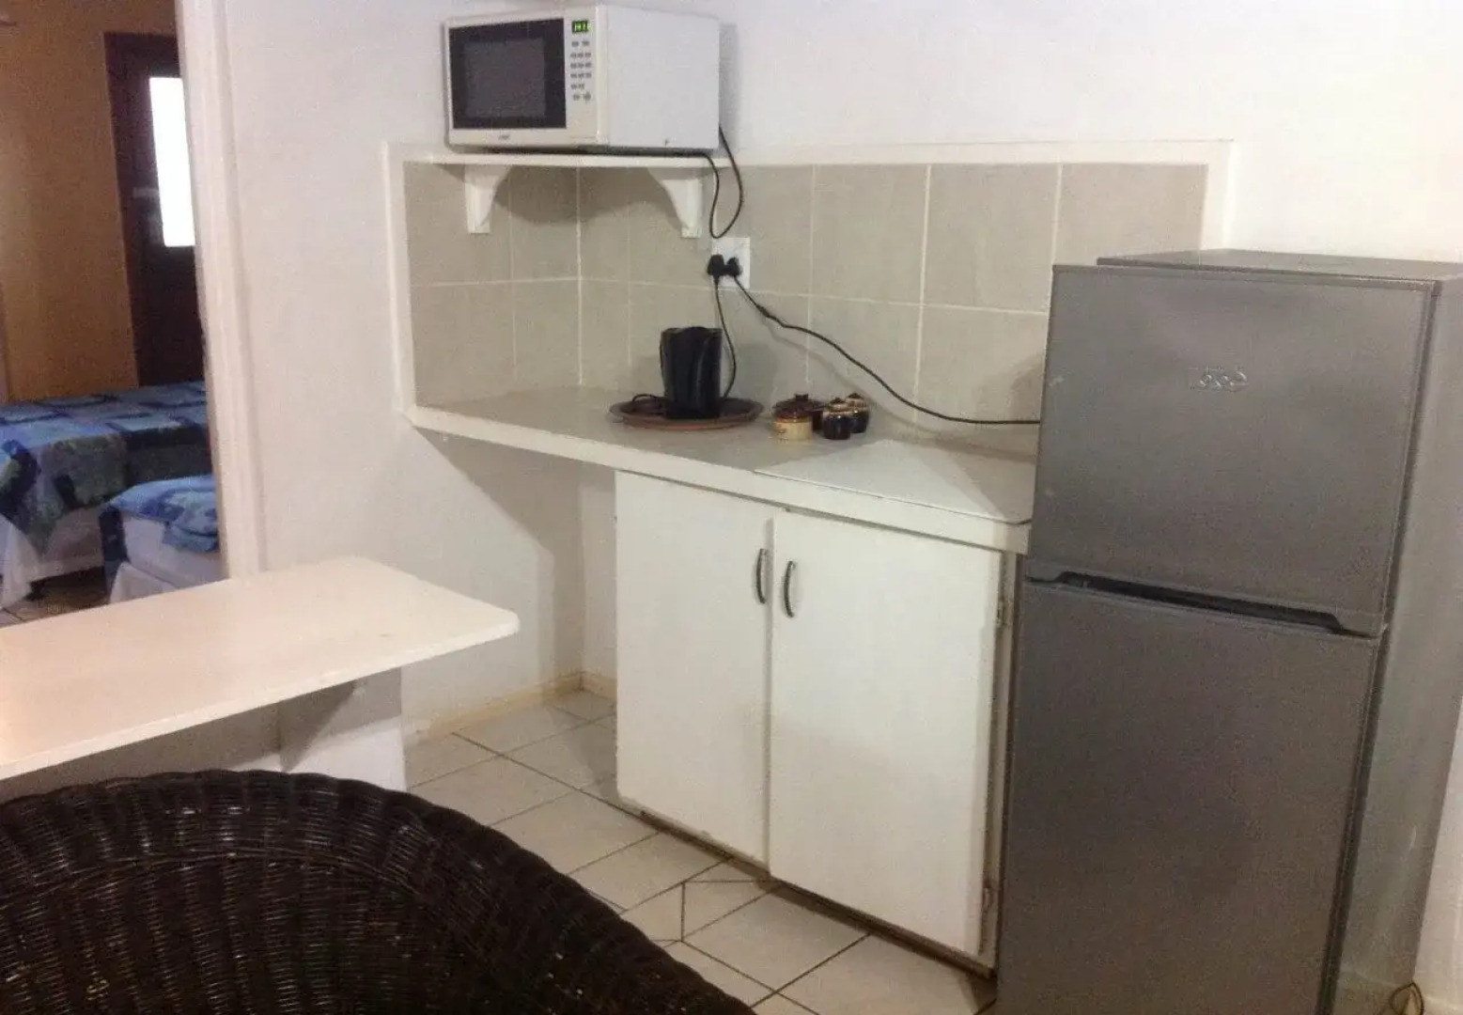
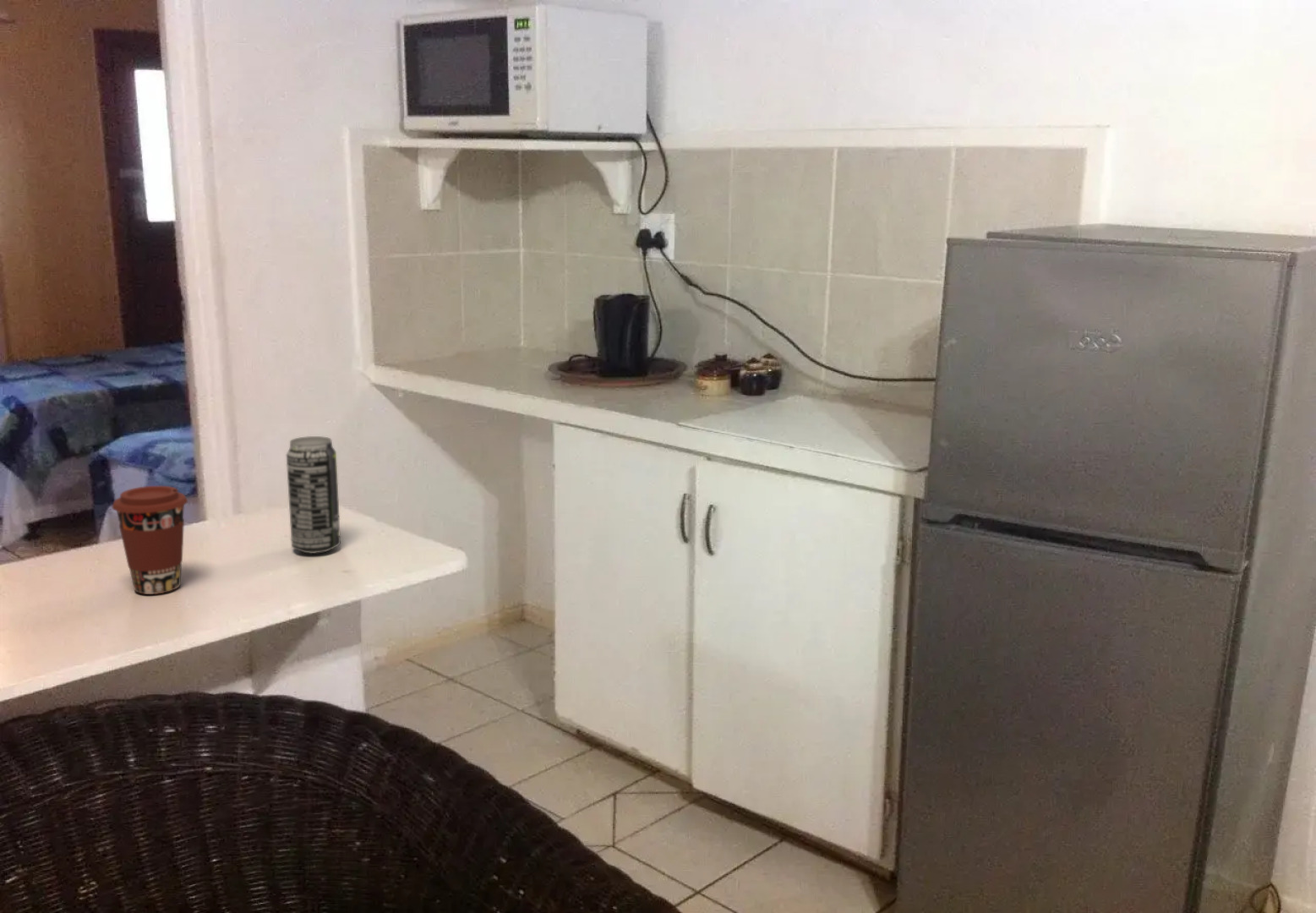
+ beverage can [286,435,341,555]
+ coffee cup [112,485,188,595]
